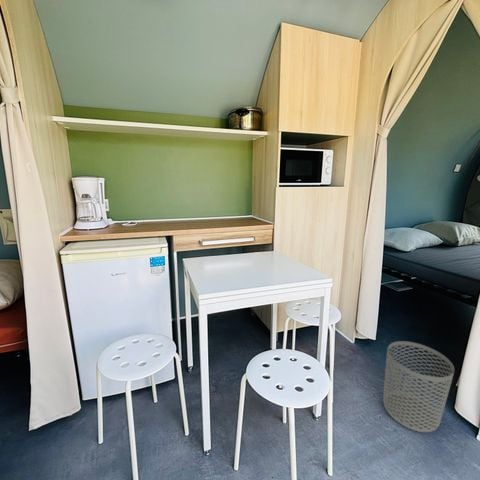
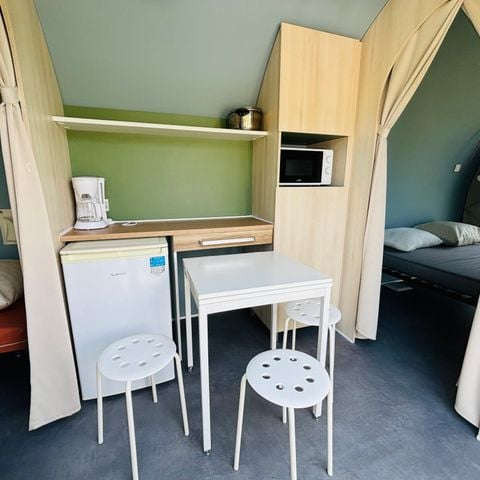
- waste bin [382,340,455,433]
